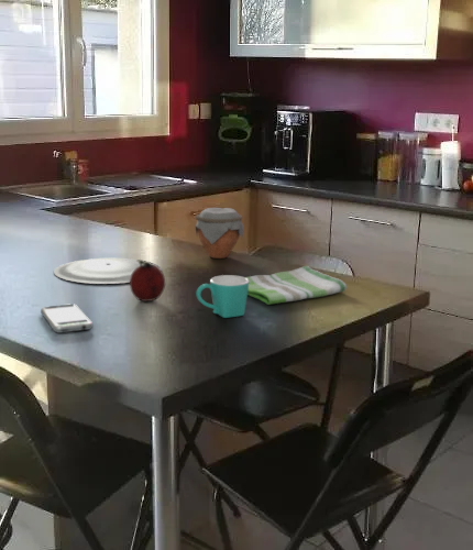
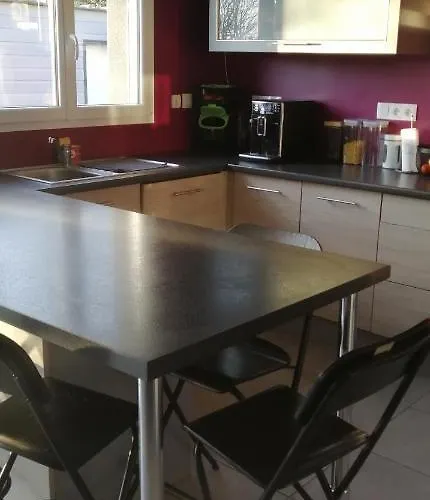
- jar [195,207,245,260]
- plate [53,257,163,285]
- smartphone [40,302,94,334]
- dish towel [245,265,348,306]
- mug [195,274,250,319]
- fruit [129,258,166,302]
